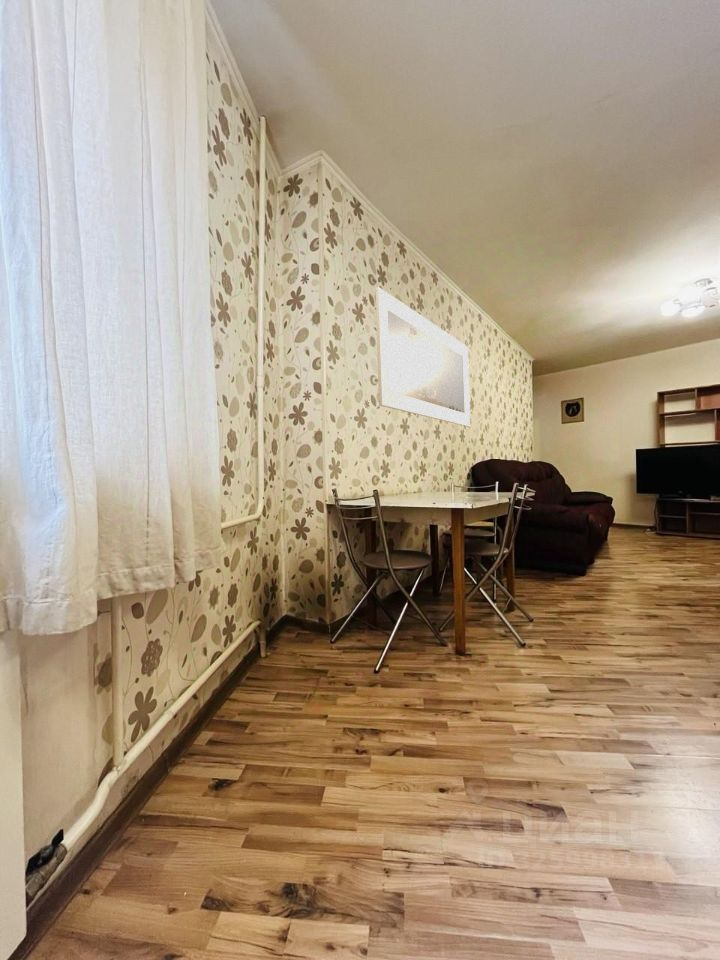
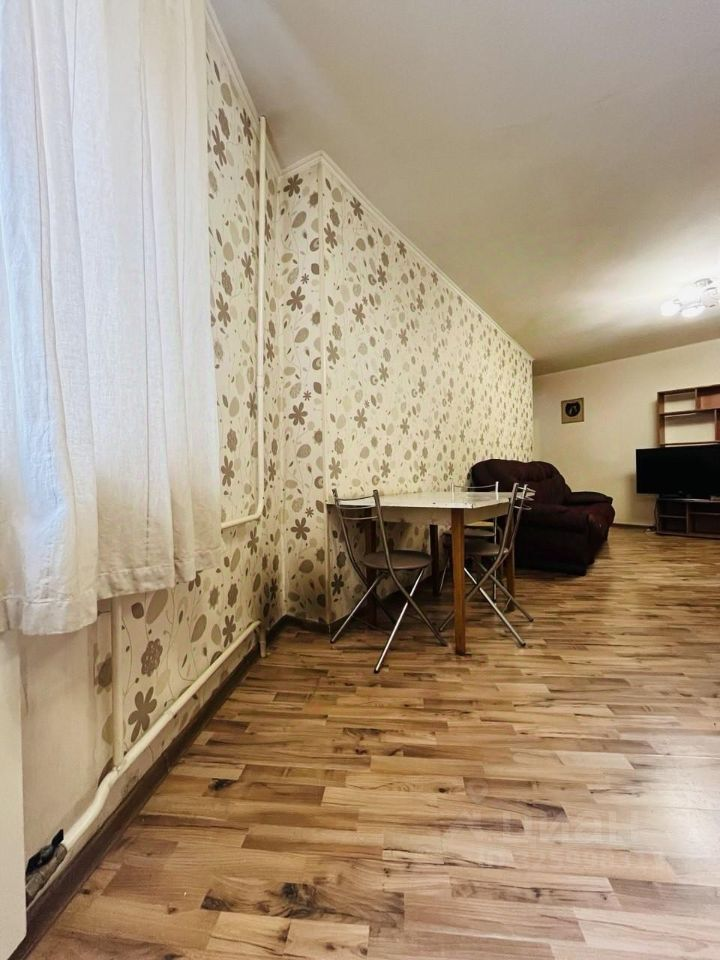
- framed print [375,286,471,428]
